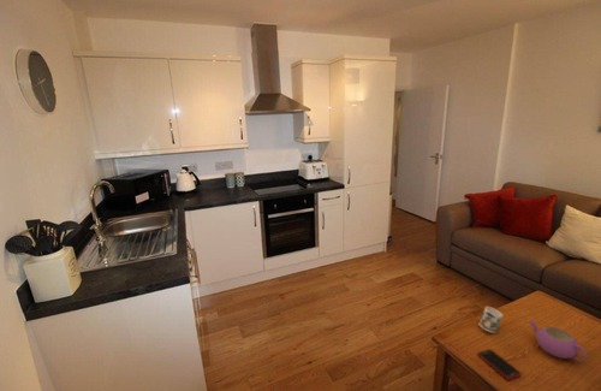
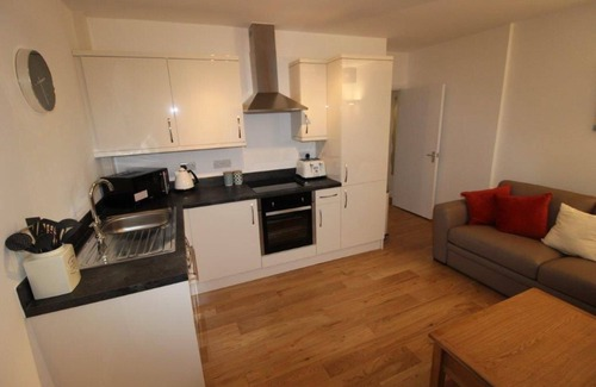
- mug [477,306,504,334]
- teapot [529,319,588,362]
- cell phone [476,348,523,381]
